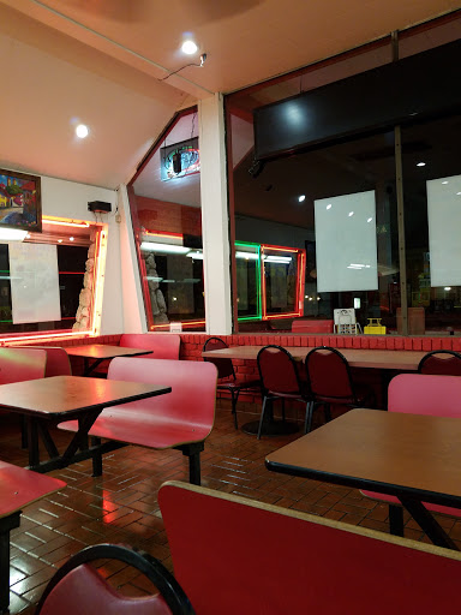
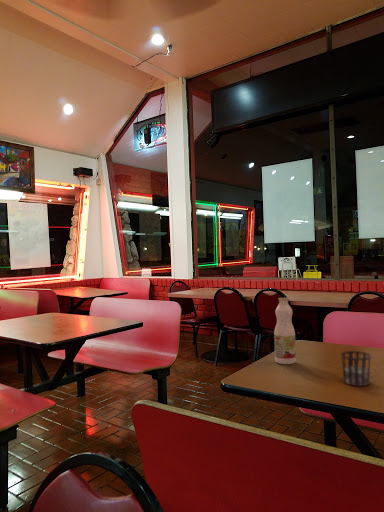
+ juice bottle [273,297,297,365]
+ cup [340,350,372,387]
